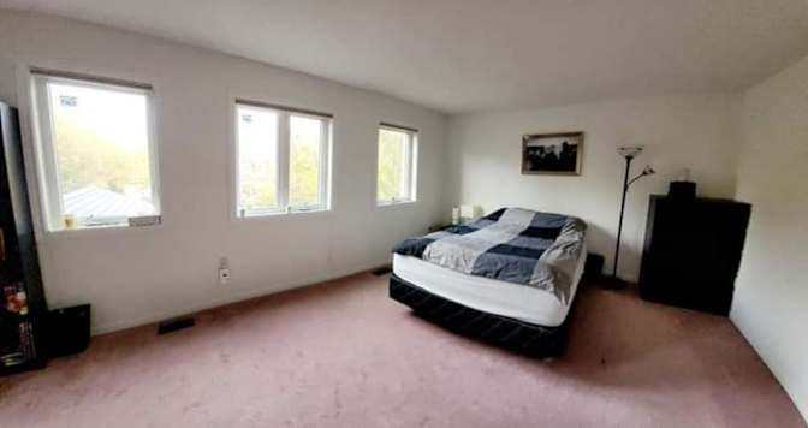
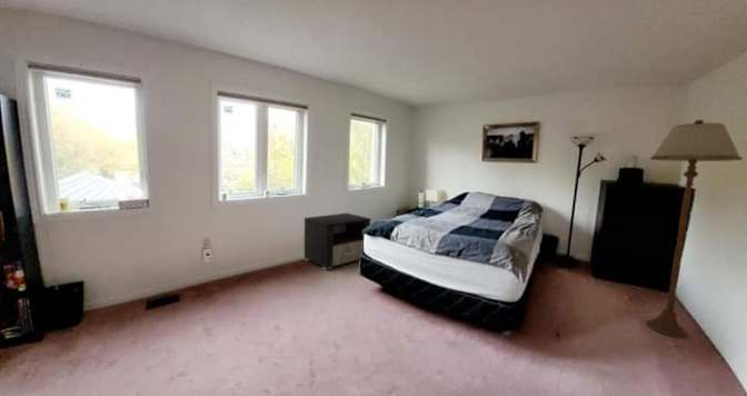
+ nightstand [303,212,371,270]
+ floor lamp [646,119,744,339]
